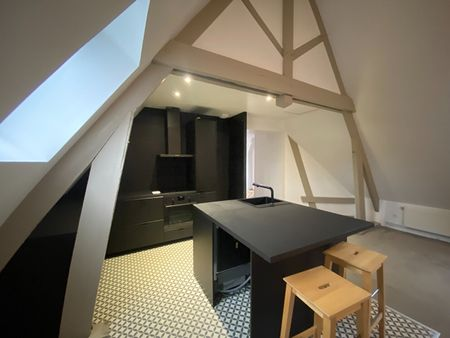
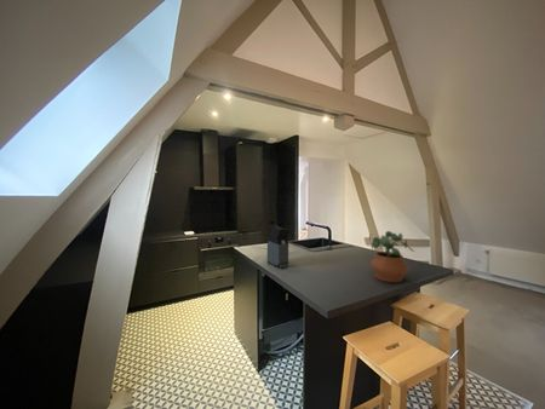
+ potted plant [368,230,415,283]
+ coffee maker [265,219,289,269]
